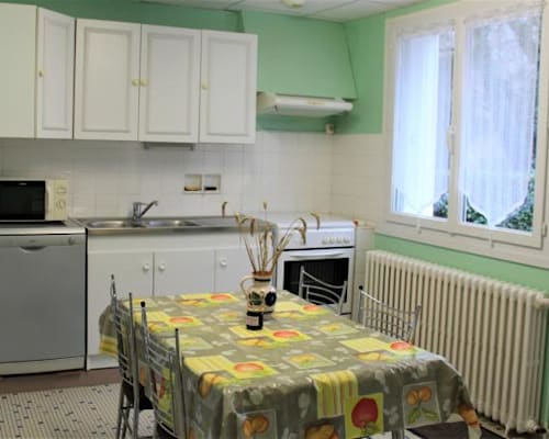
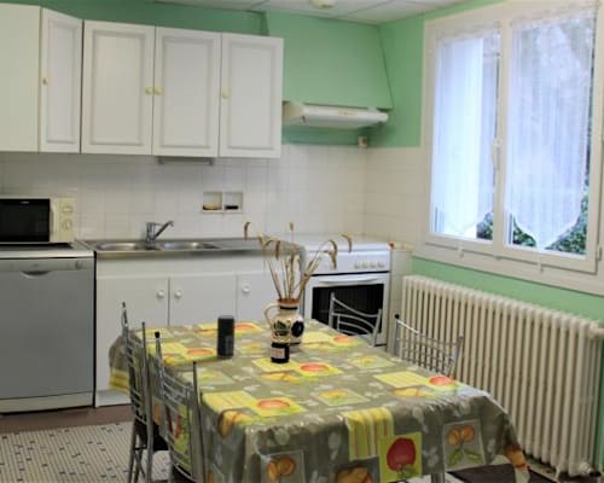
+ beverage can [215,314,237,359]
